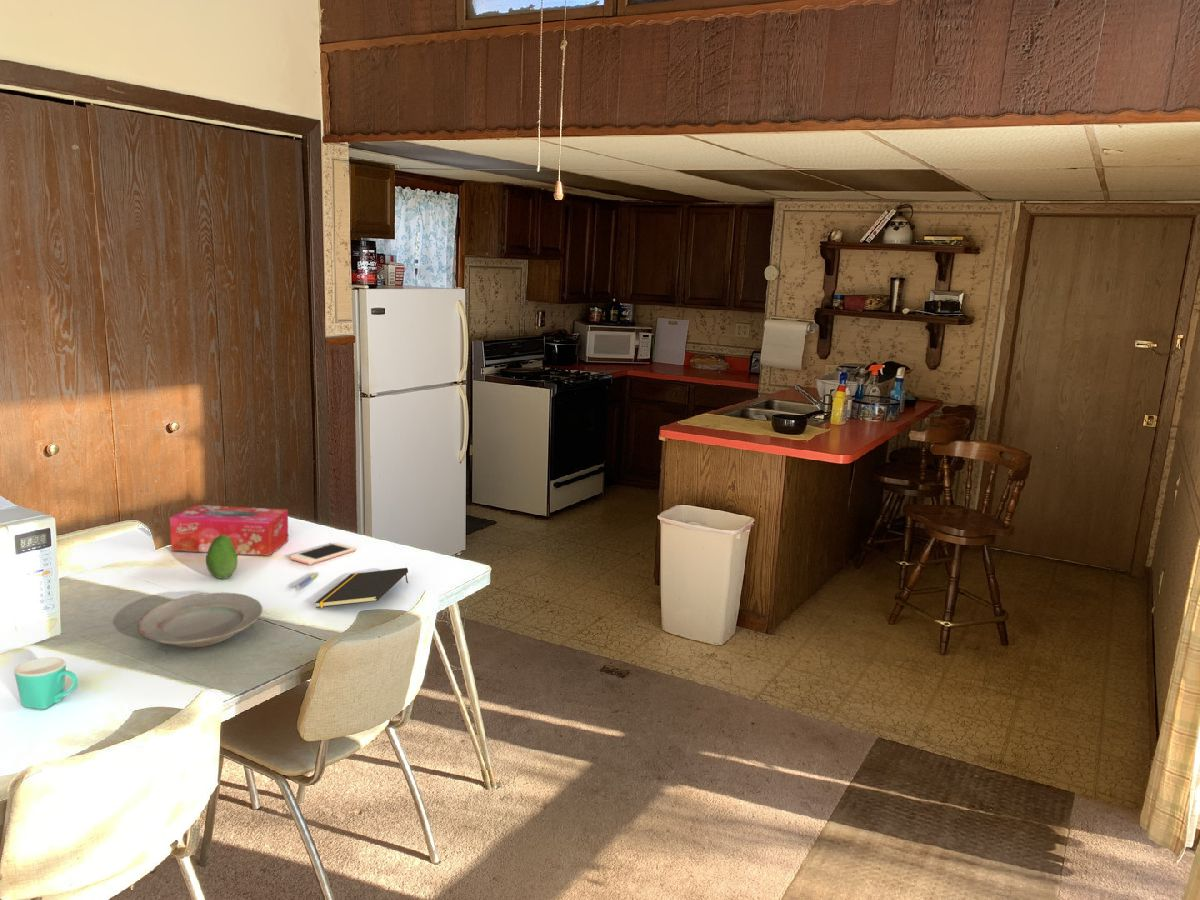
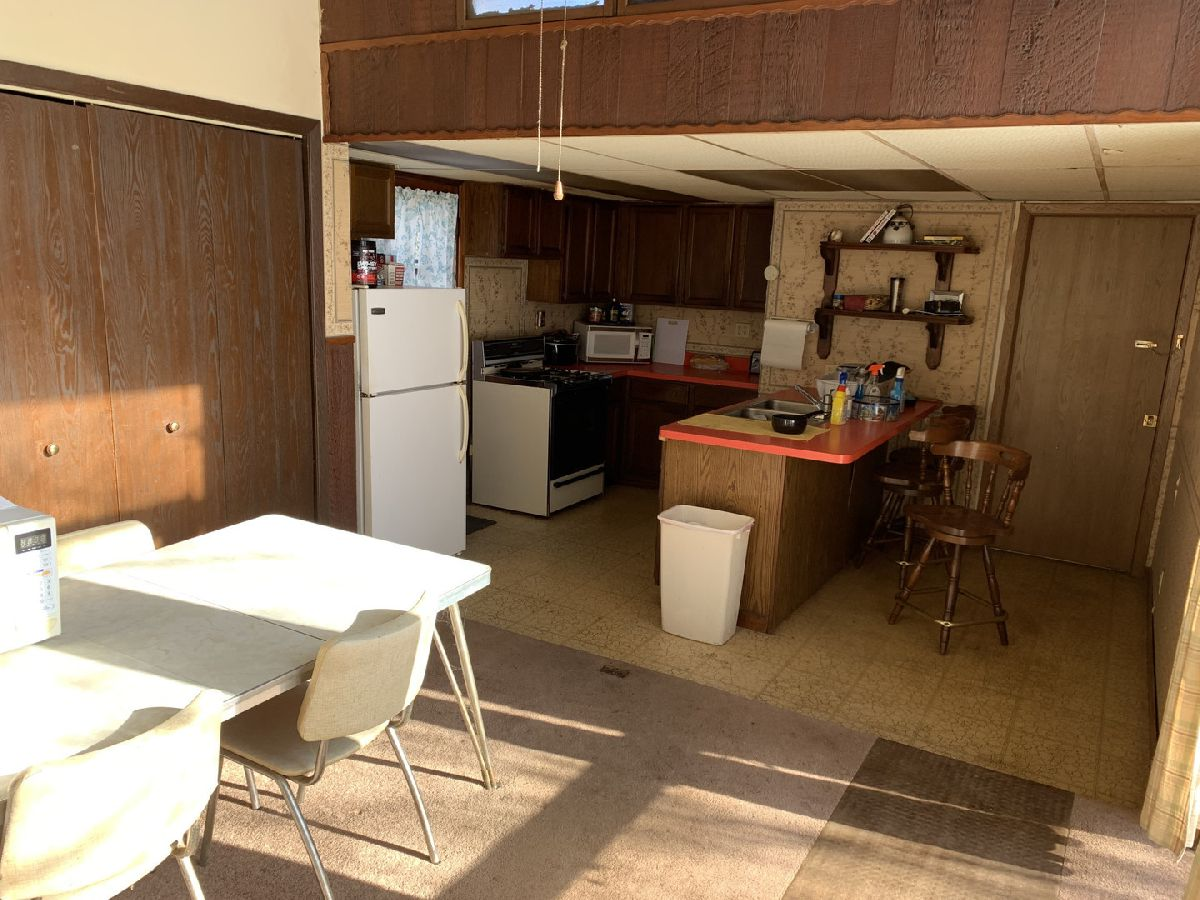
- plate [137,592,263,648]
- pen [294,571,319,590]
- notepad [314,567,409,609]
- fruit [205,535,239,580]
- tissue box [169,504,289,557]
- cell phone [289,542,357,566]
- mug [13,656,79,710]
